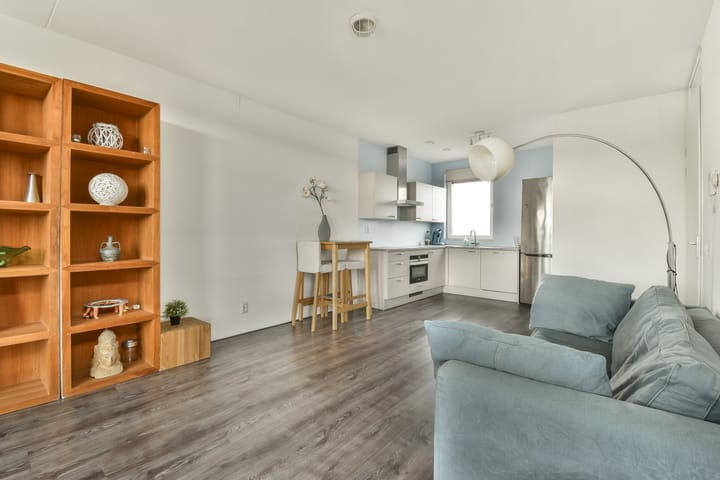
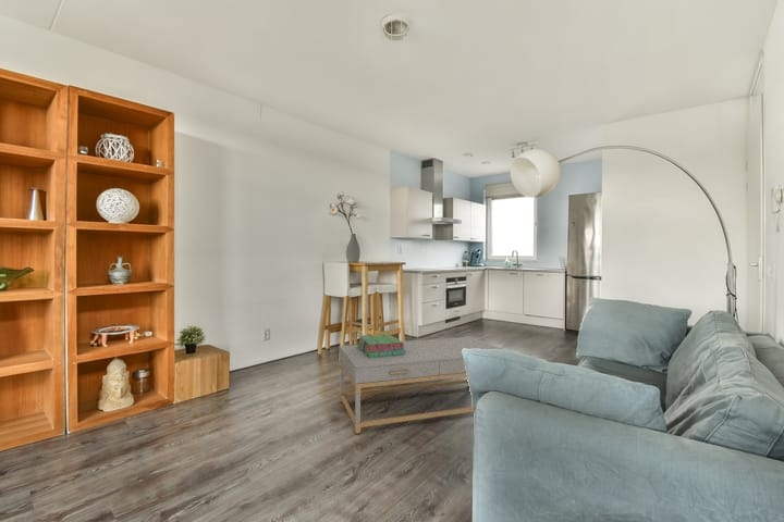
+ stack of books [356,333,405,358]
+ coffee table [338,336,503,434]
